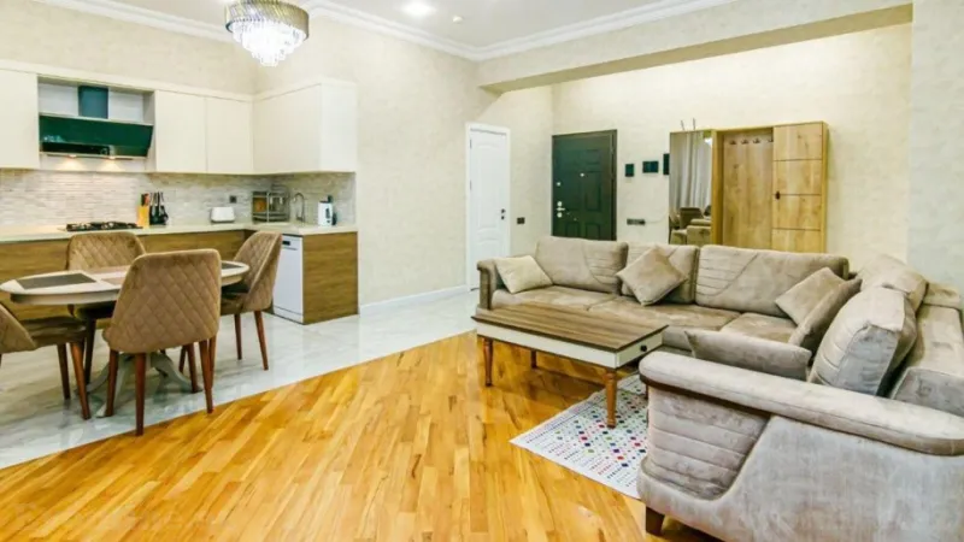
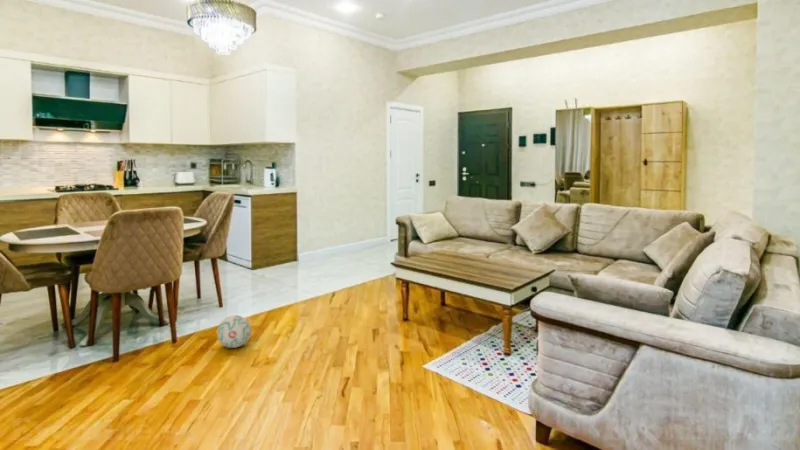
+ ball [216,314,252,349]
